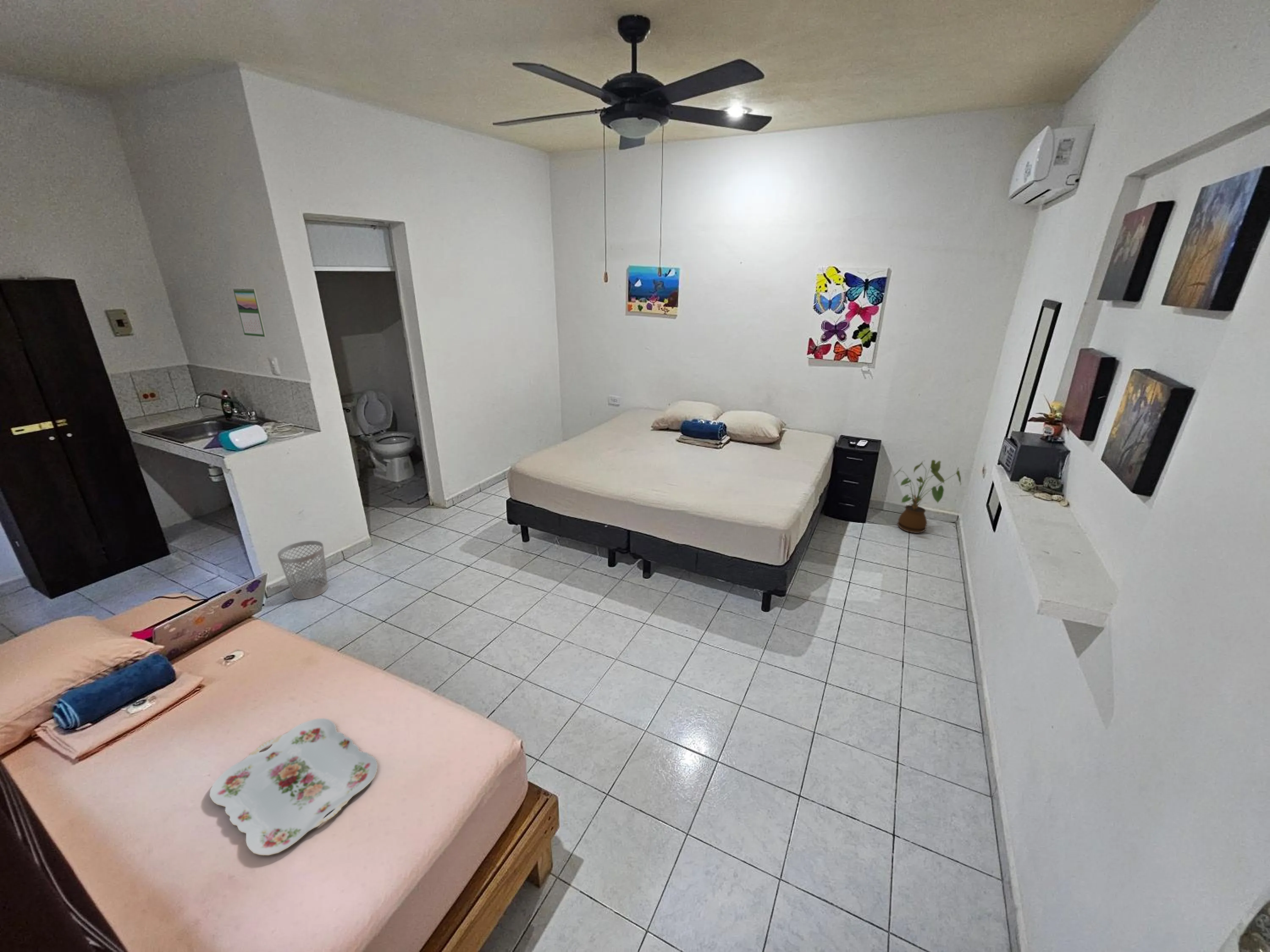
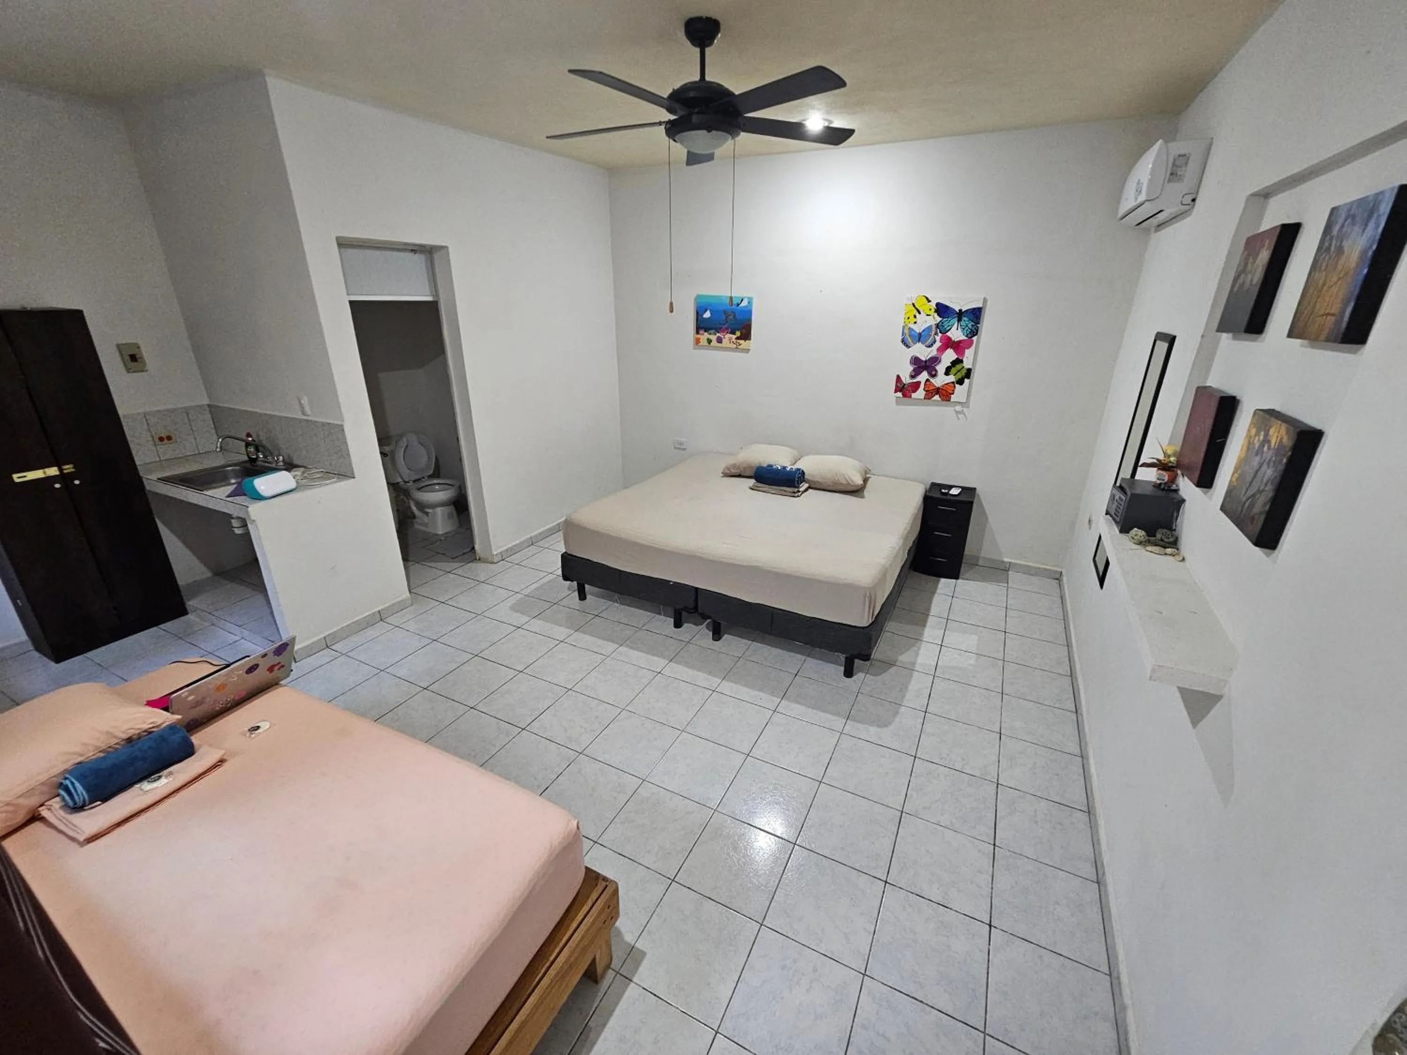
- house plant [893,459,962,534]
- calendar [232,286,267,337]
- serving tray [209,718,378,856]
- wastebasket [277,540,329,600]
